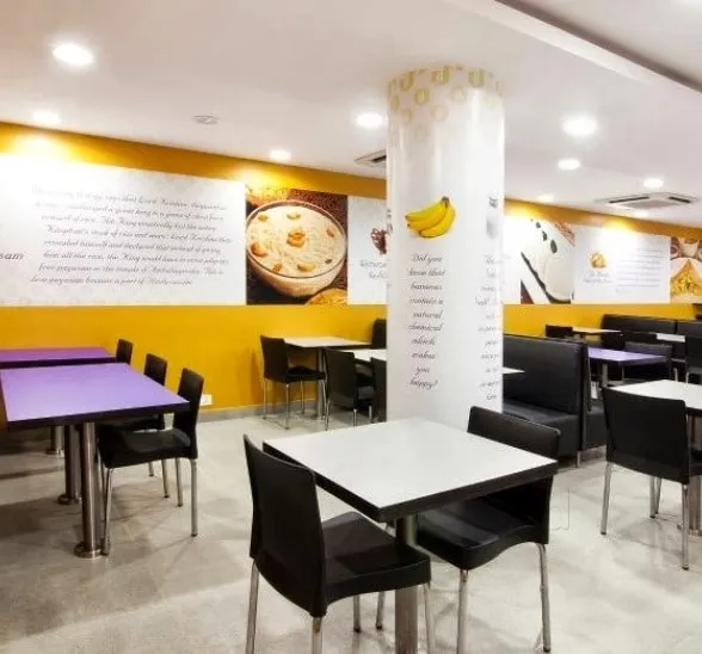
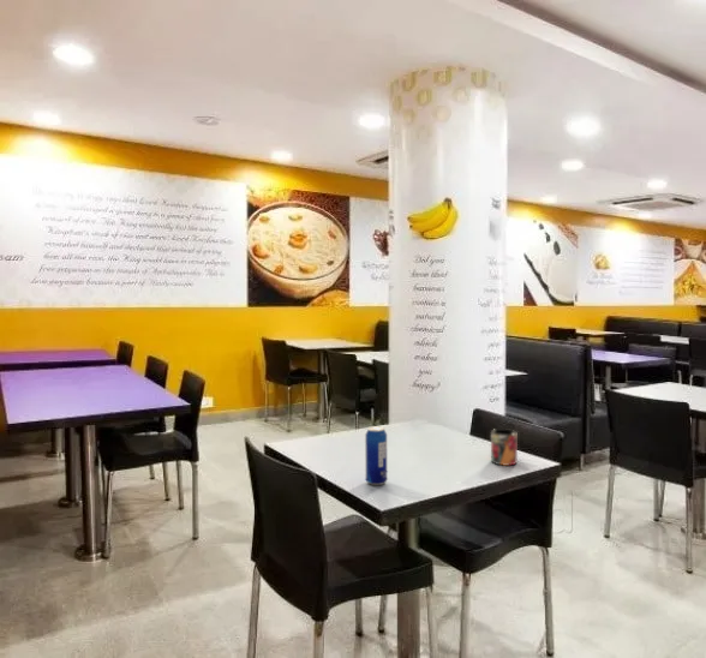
+ mug [490,427,519,467]
+ beverage can [364,425,388,486]
